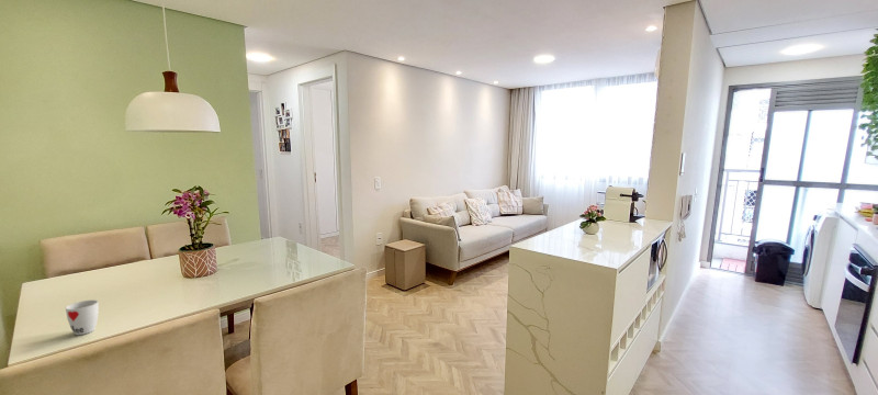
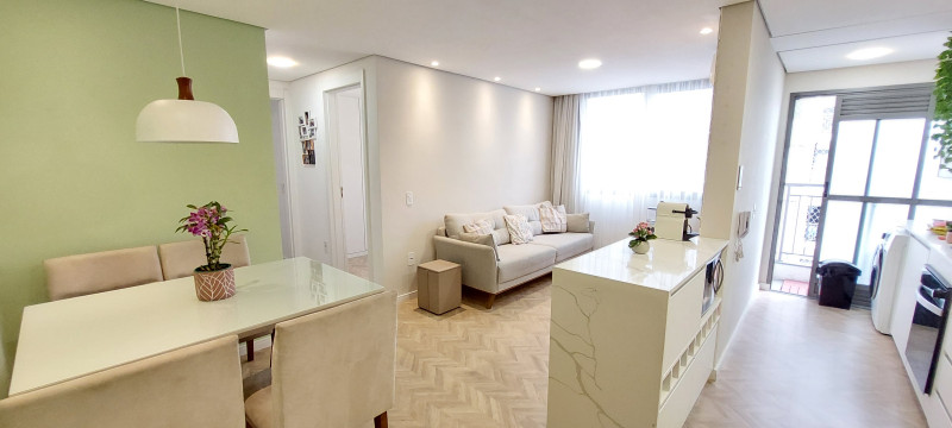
- cup [65,298,100,336]
